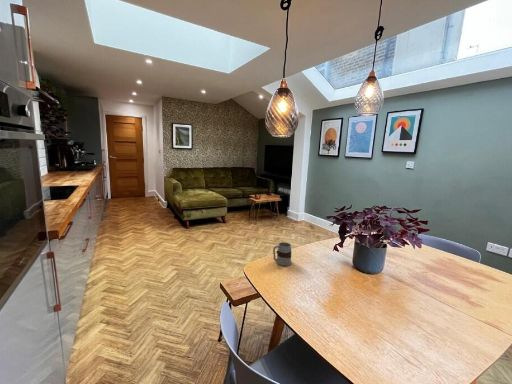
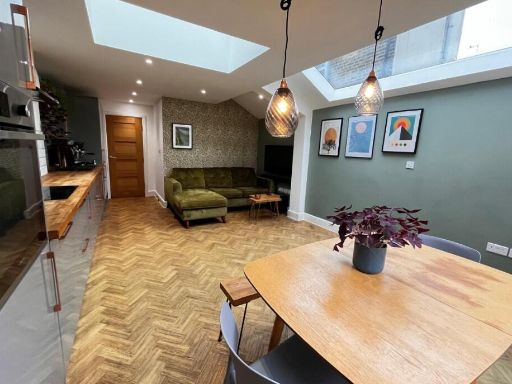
- mug [272,241,293,267]
